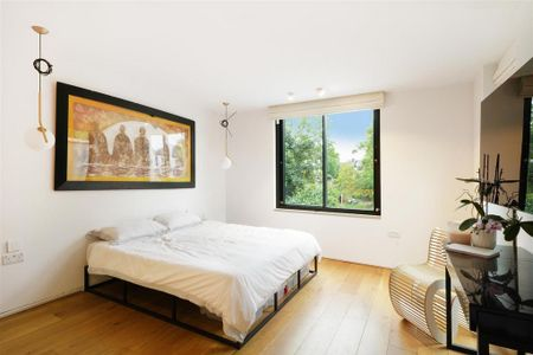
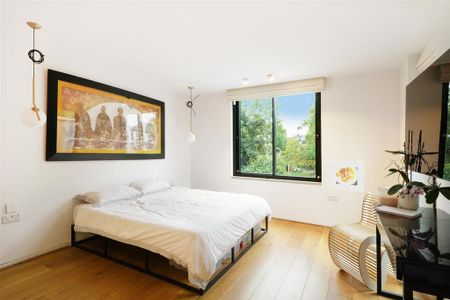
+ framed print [329,160,365,192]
